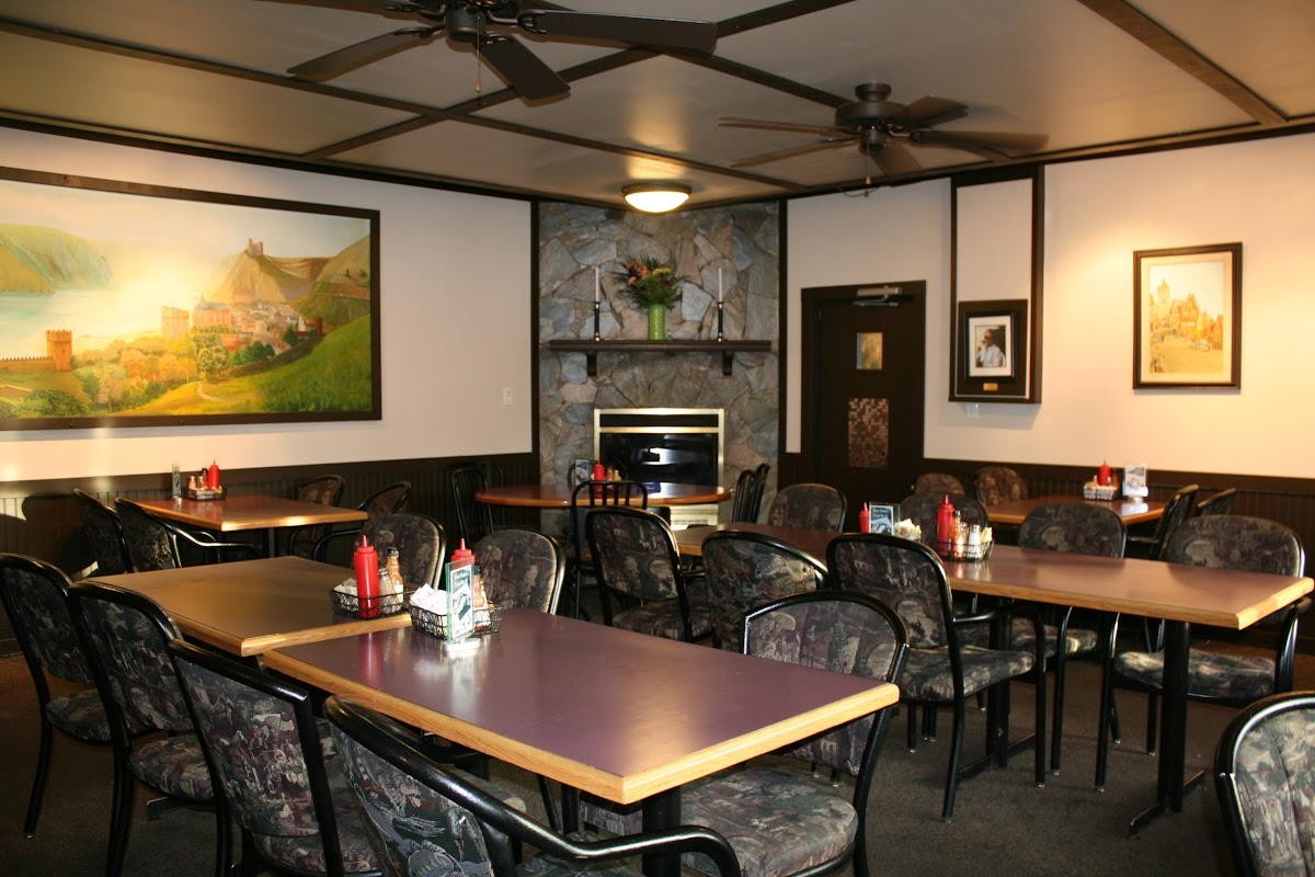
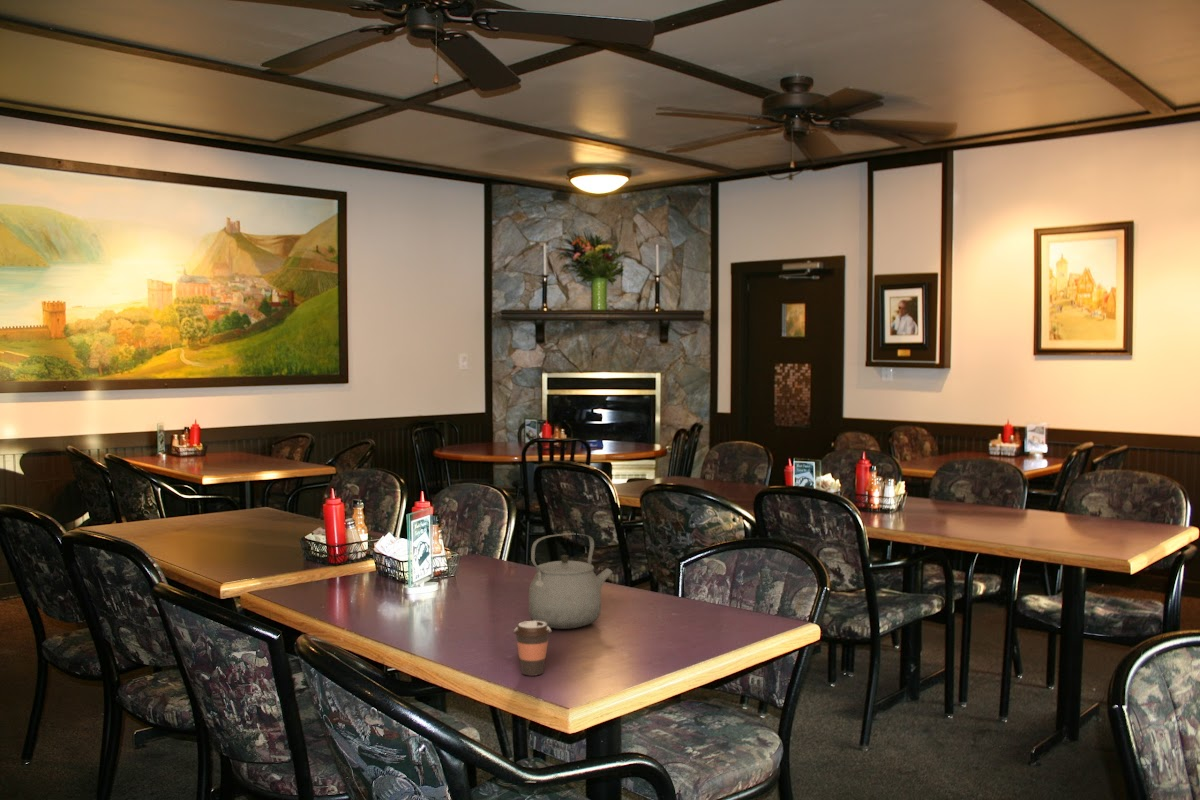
+ coffee cup [513,620,552,677]
+ tea kettle [528,532,614,630]
